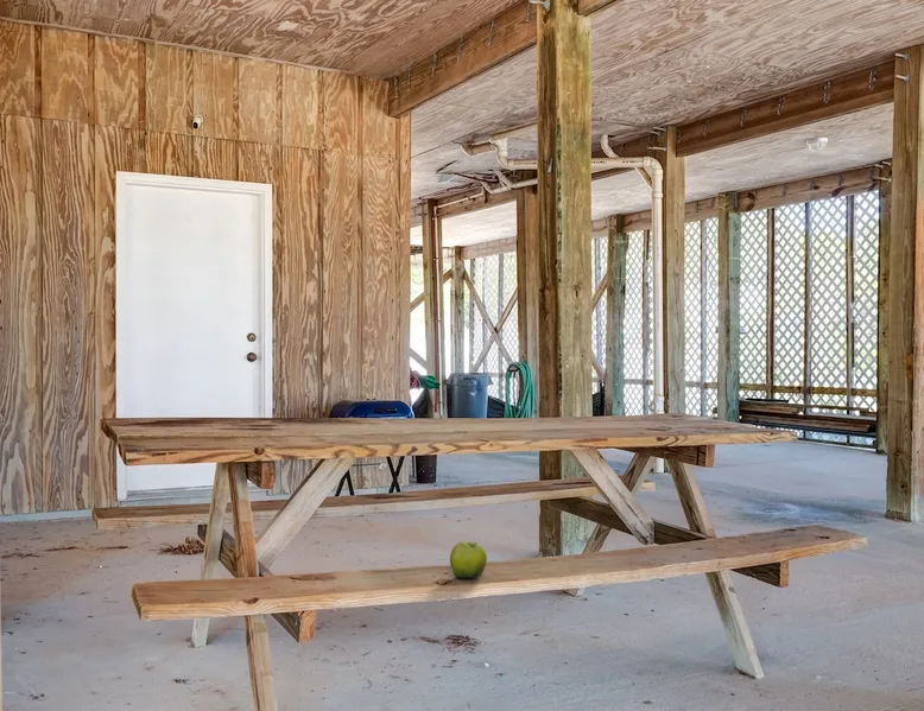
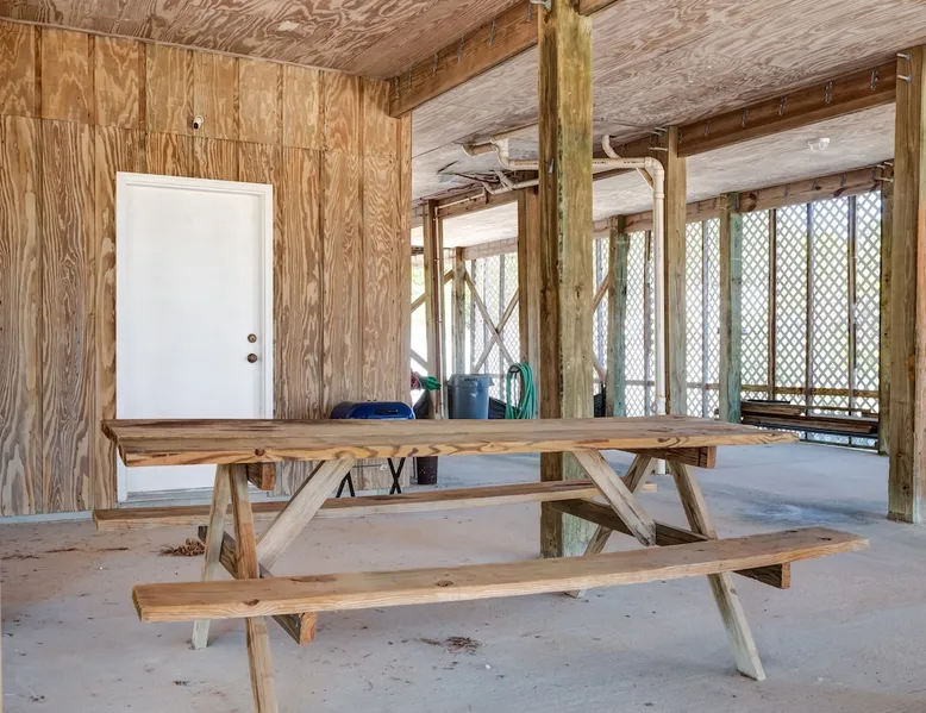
- fruit [449,541,488,579]
